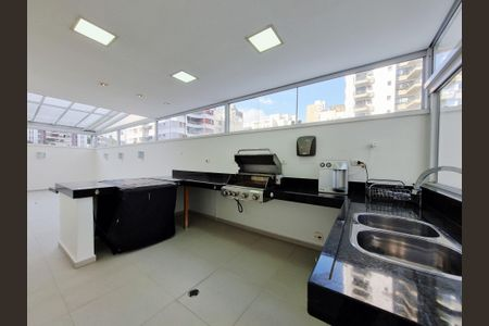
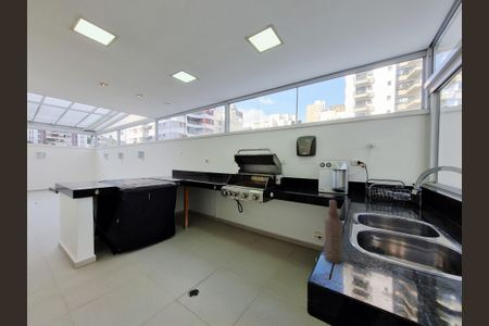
+ bottle [323,199,343,265]
